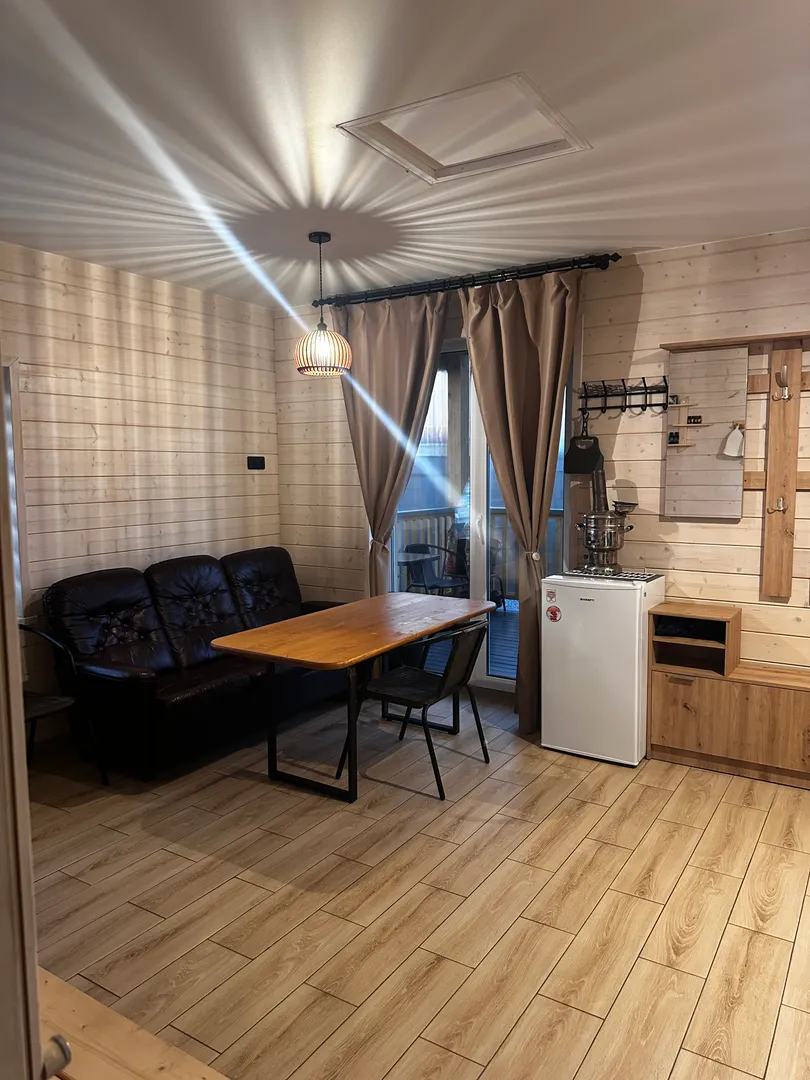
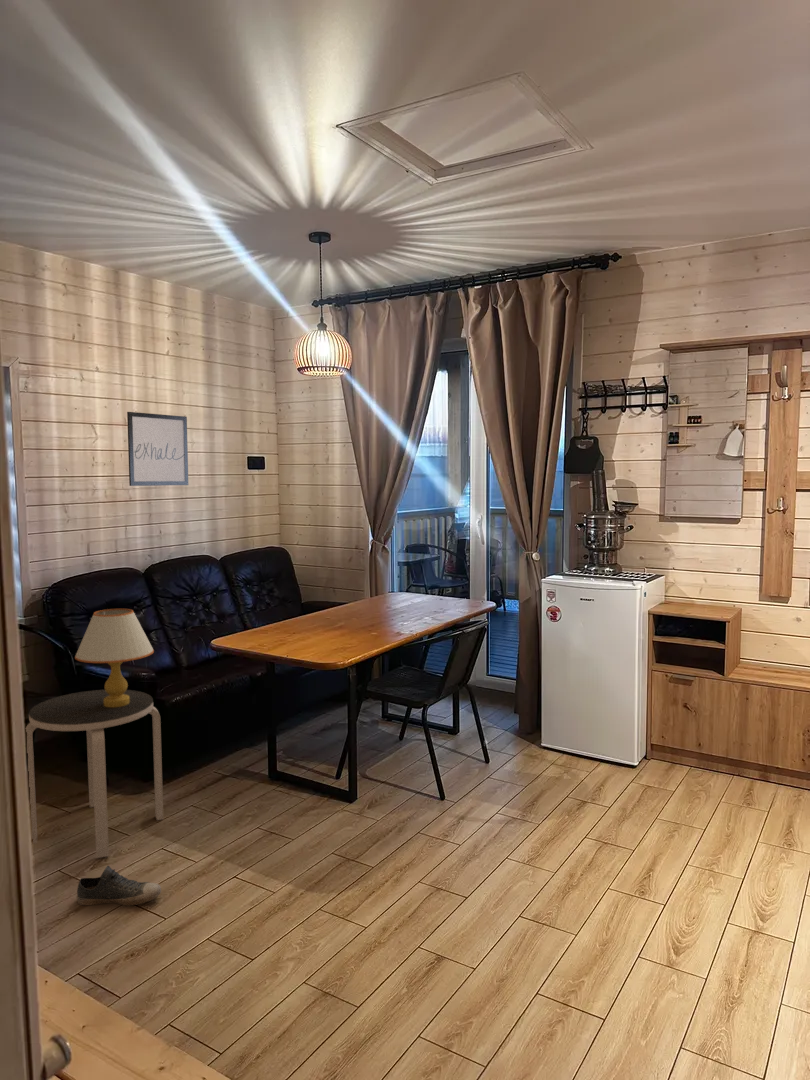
+ shoe [76,865,162,906]
+ table lamp [74,608,155,707]
+ wall art [126,411,189,487]
+ side table [25,689,164,859]
